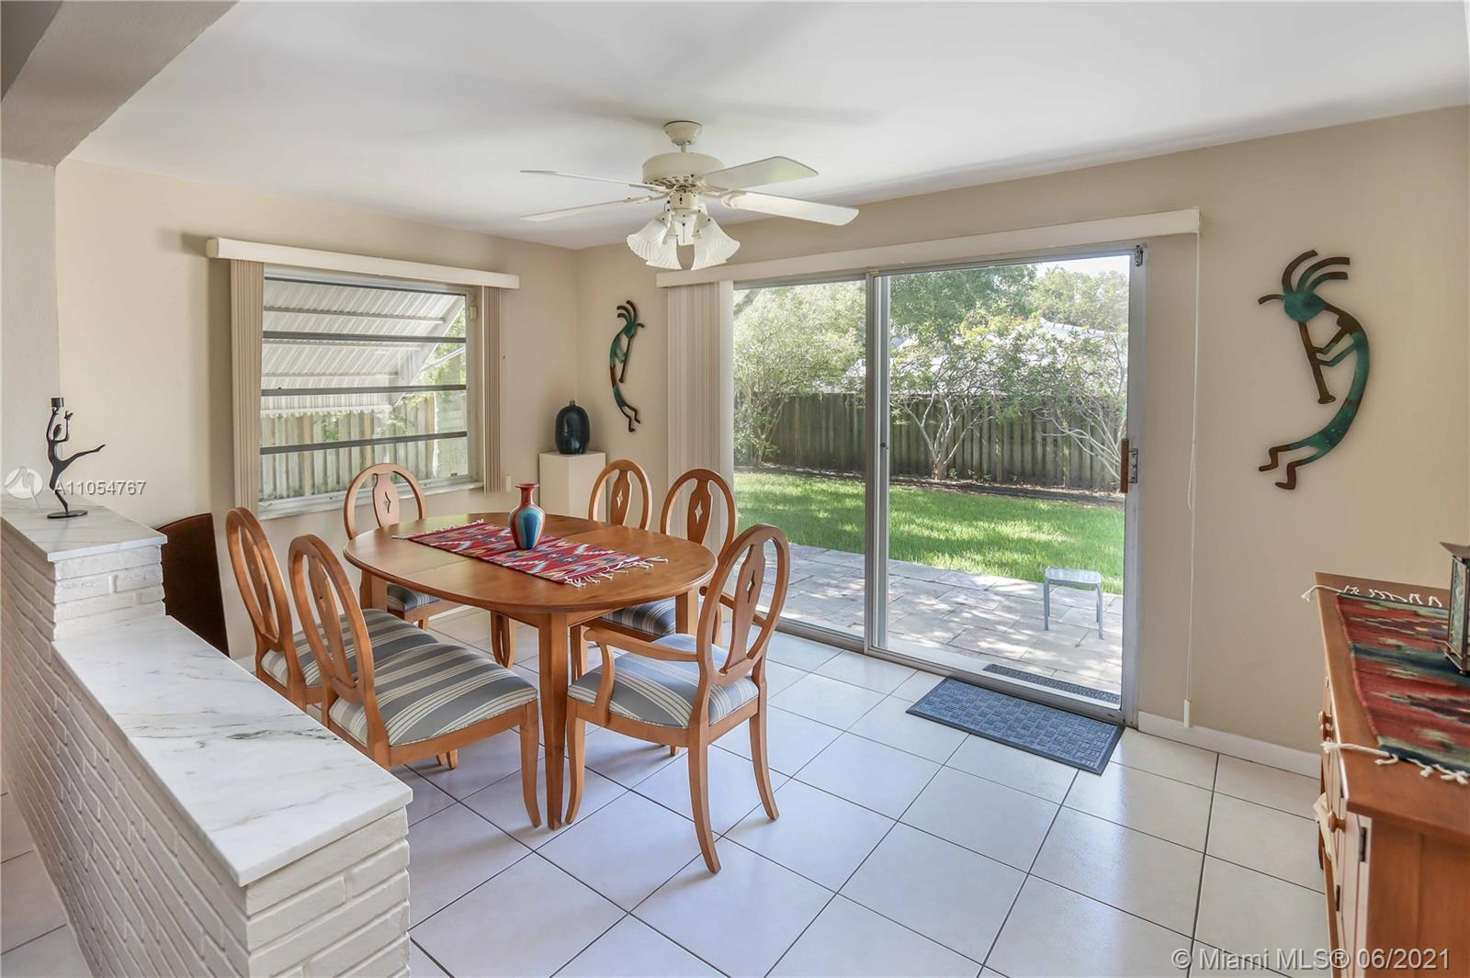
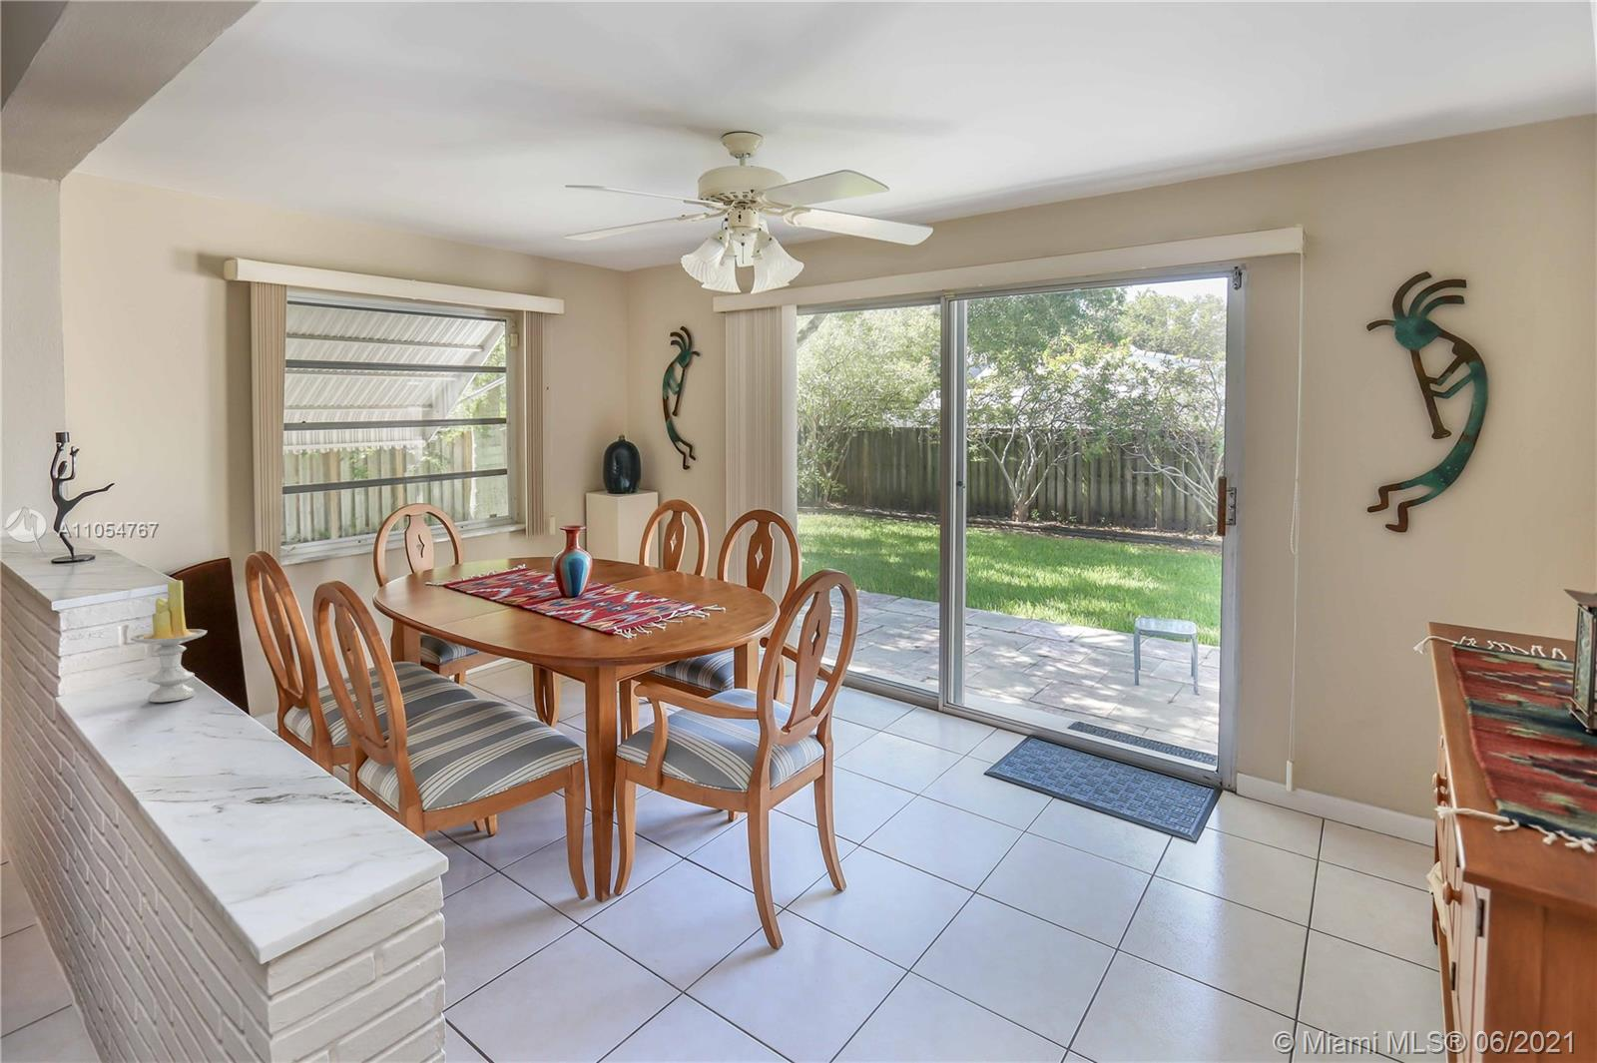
+ candle [129,579,208,702]
